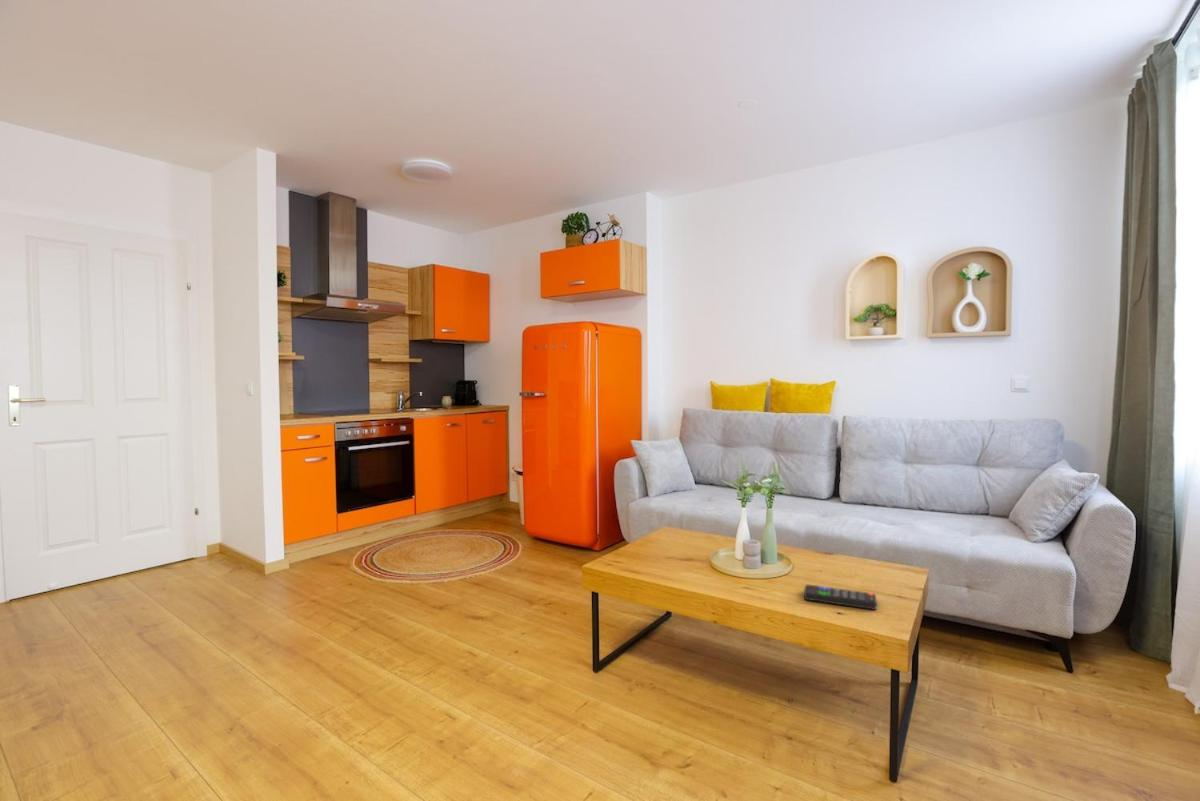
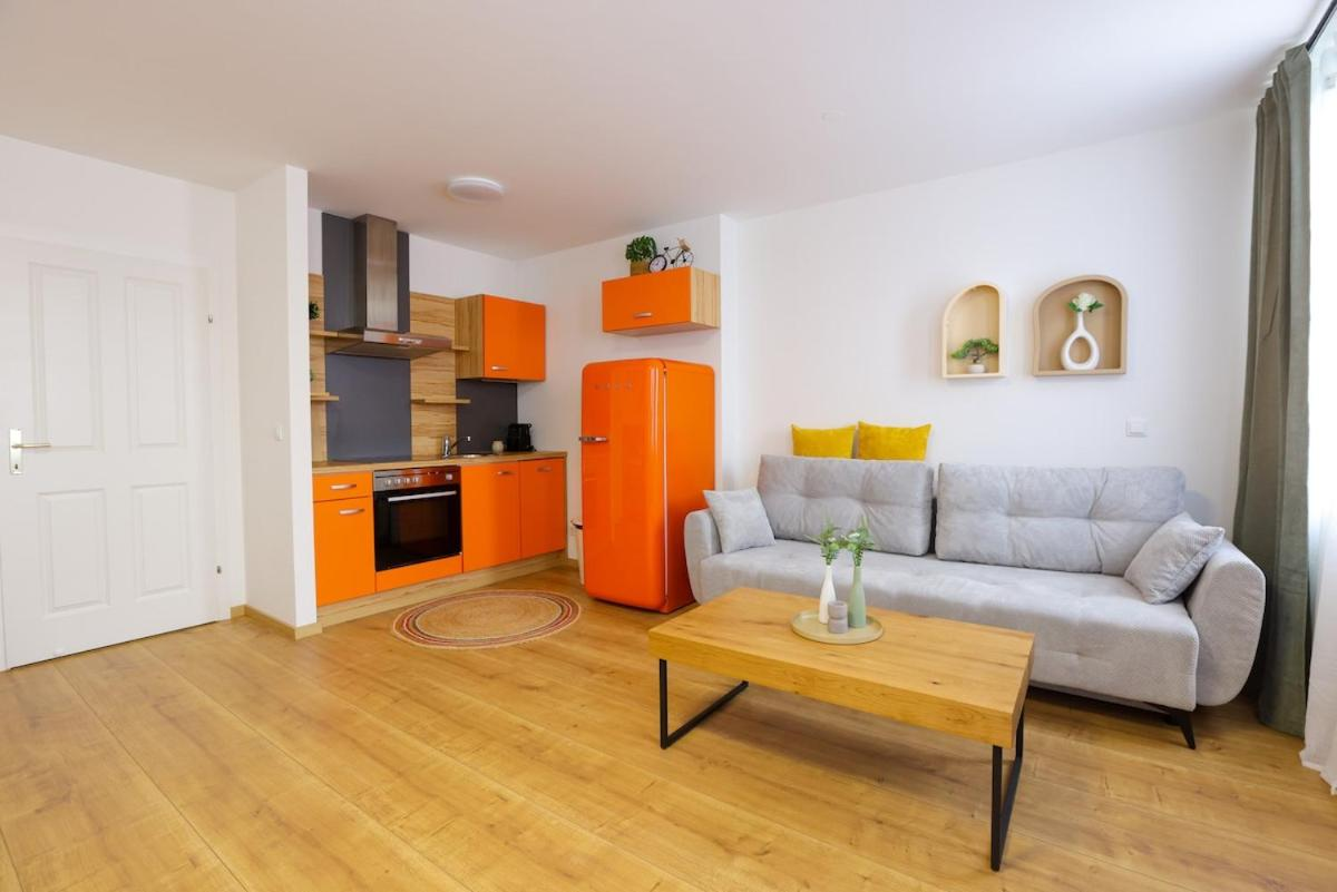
- remote control [803,583,878,611]
